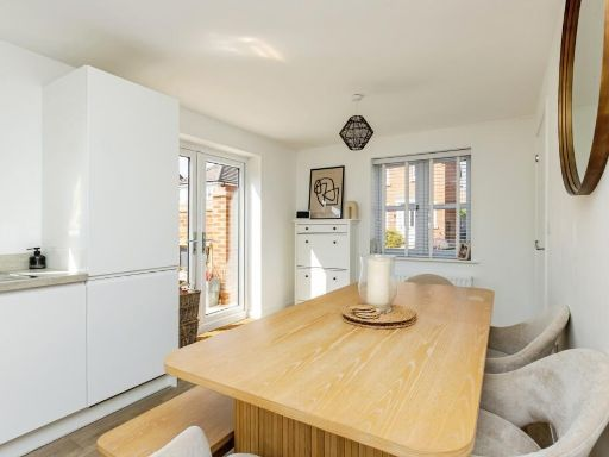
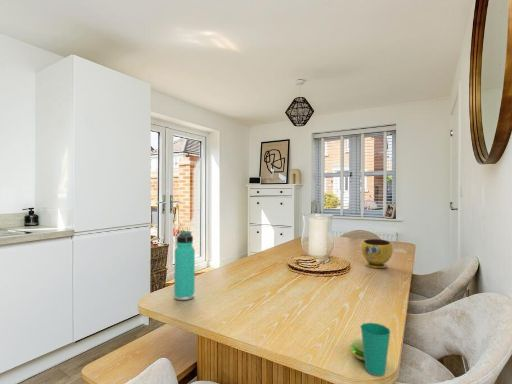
+ bowl [360,238,393,269]
+ cup [350,322,392,377]
+ thermos bottle [173,230,196,301]
